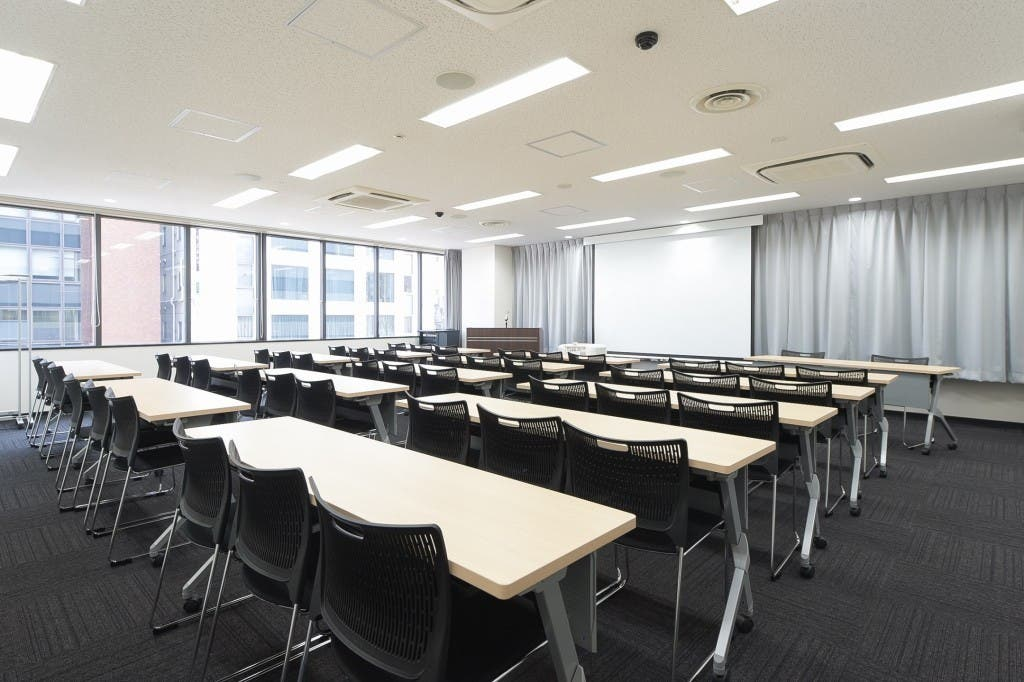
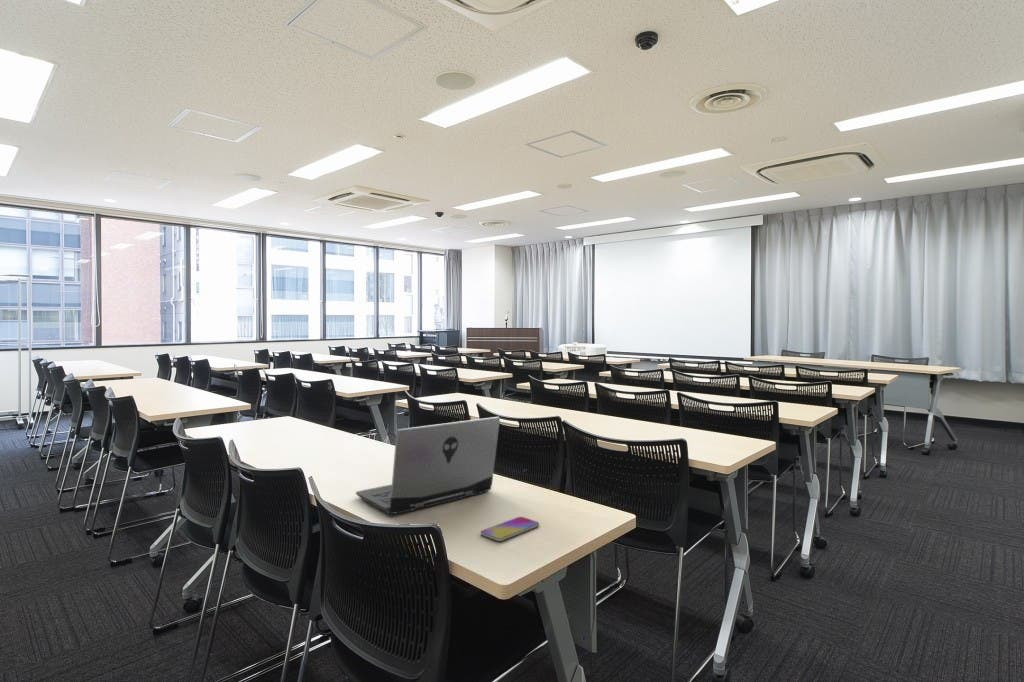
+ smartphone [480,516,540,542]
+ laptop [355,416,501,515]
